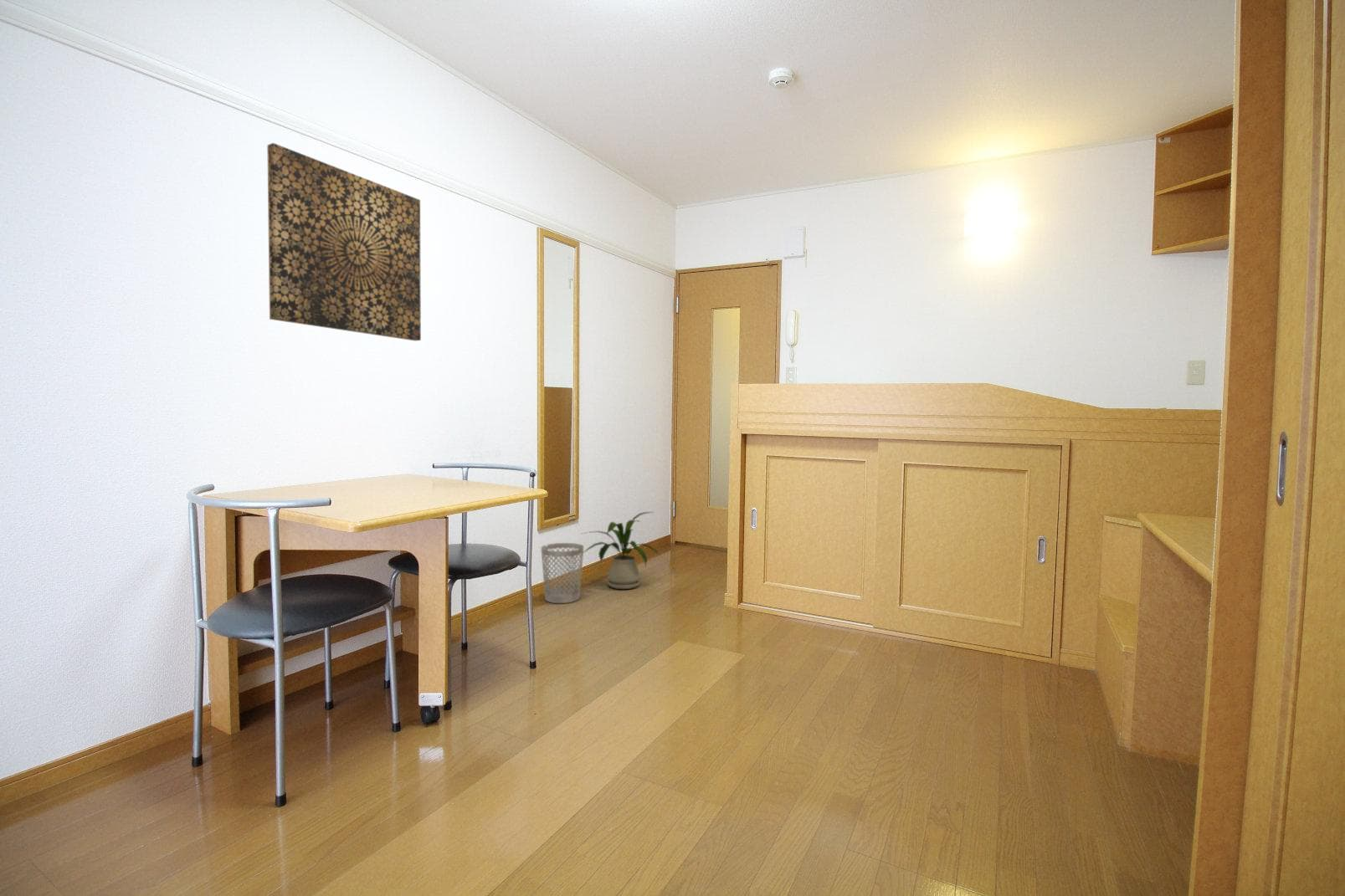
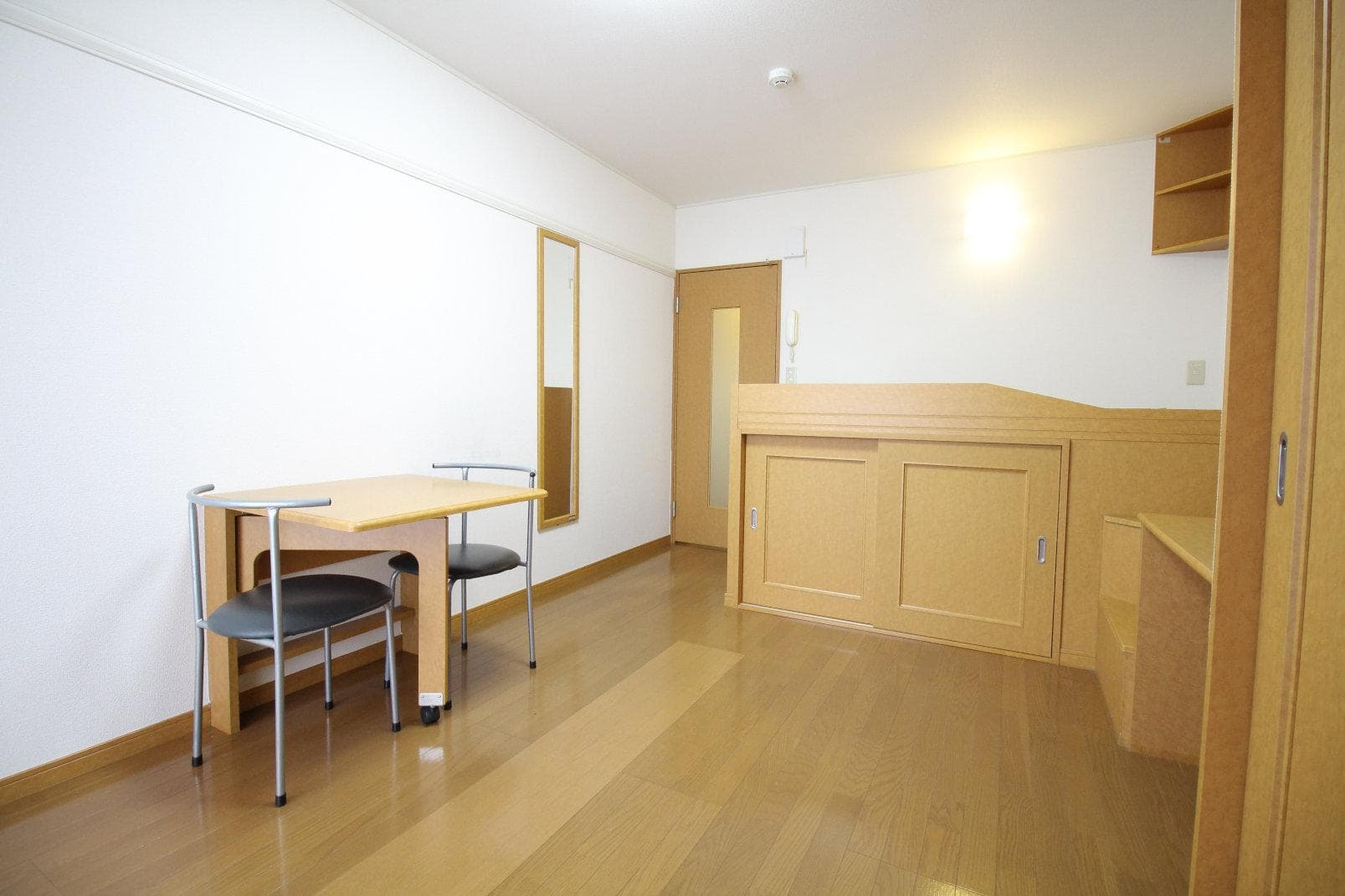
- house plant [582,511,662,590]
- wall art [266,142,422,341]
- wastebasket [540,542,585,604]
